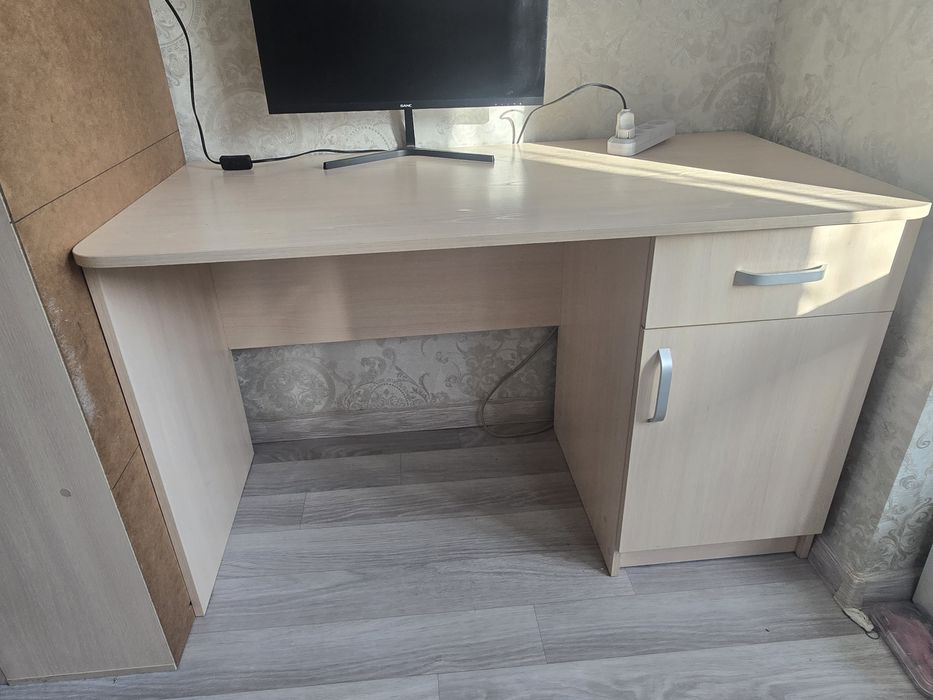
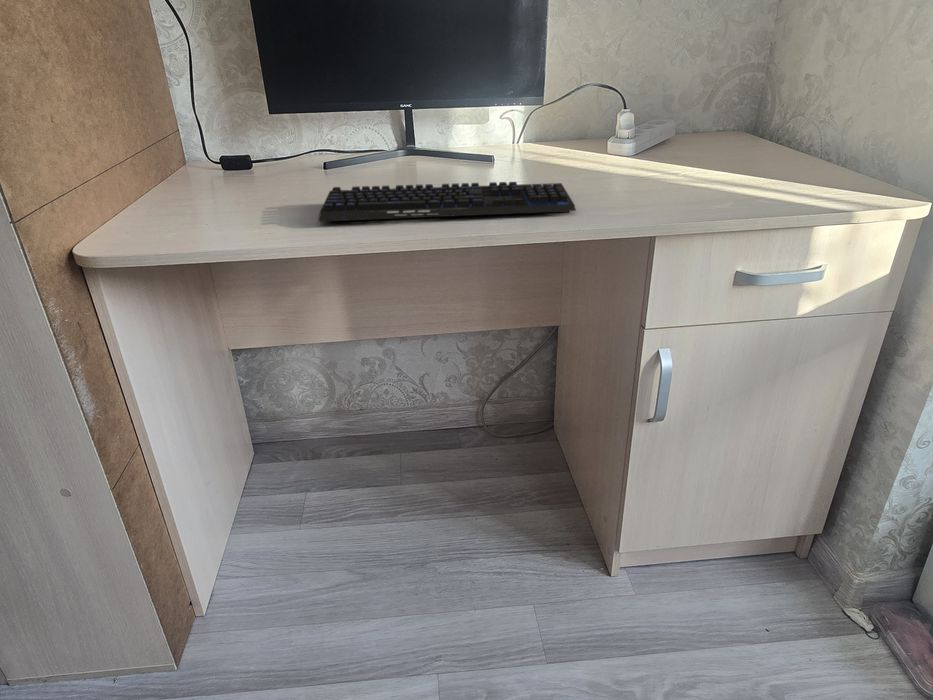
+ keyboard [317,181,577,223]
